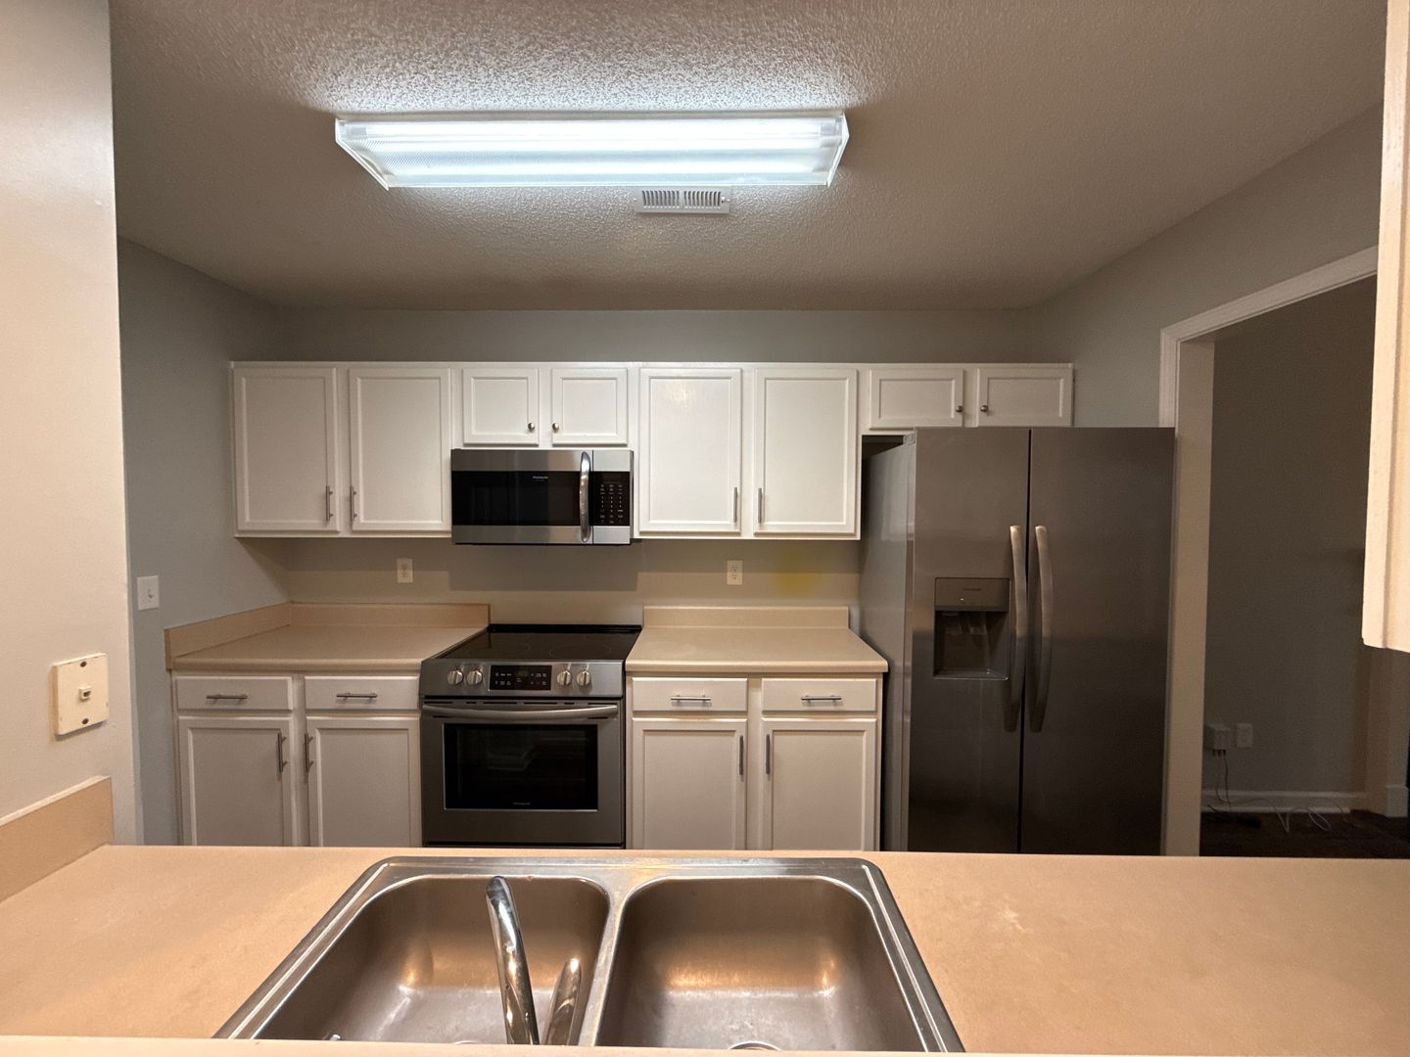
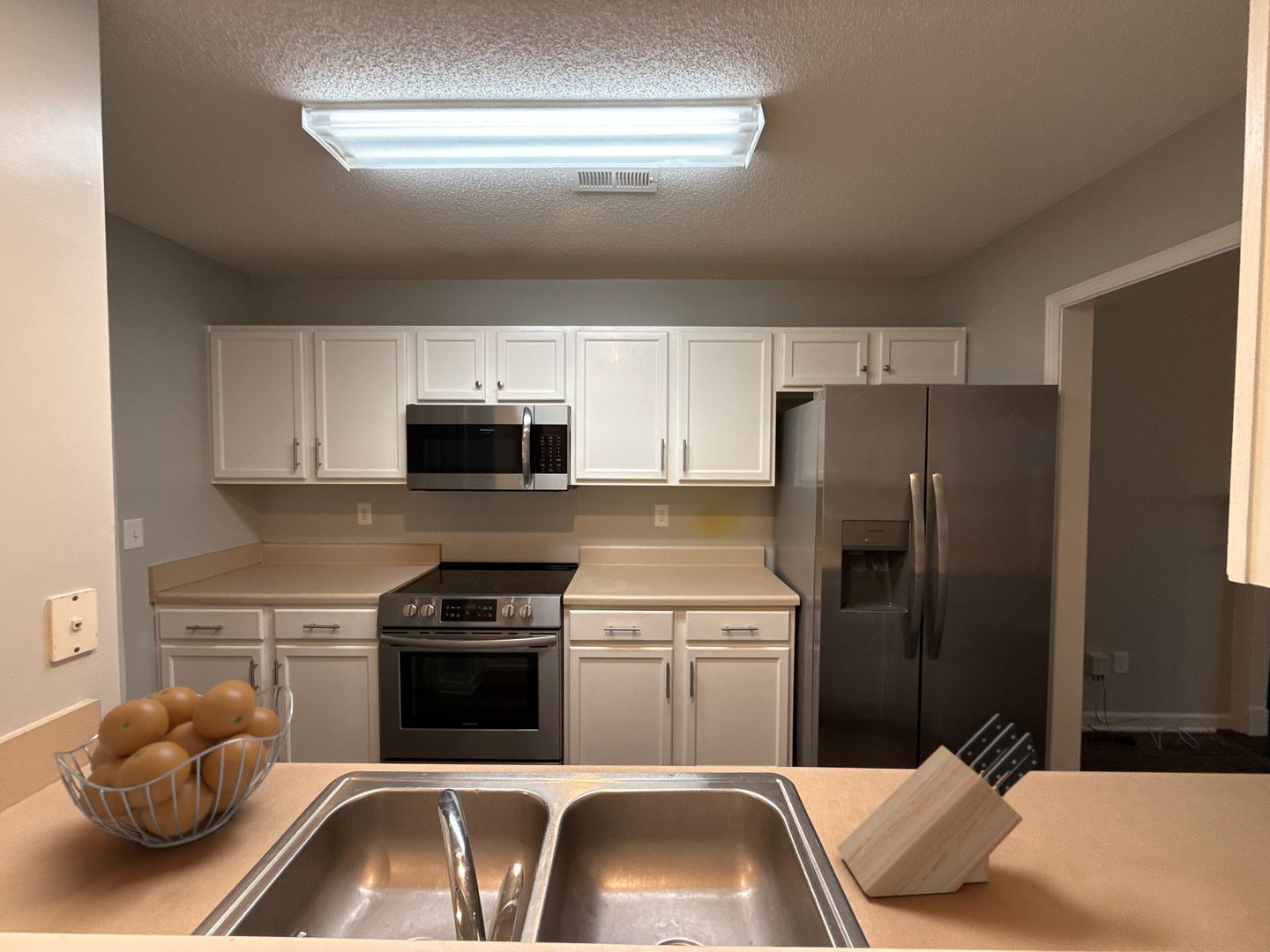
+ fruit basket [52,679,294,849]
+ knife block [836,712,1039,898]
